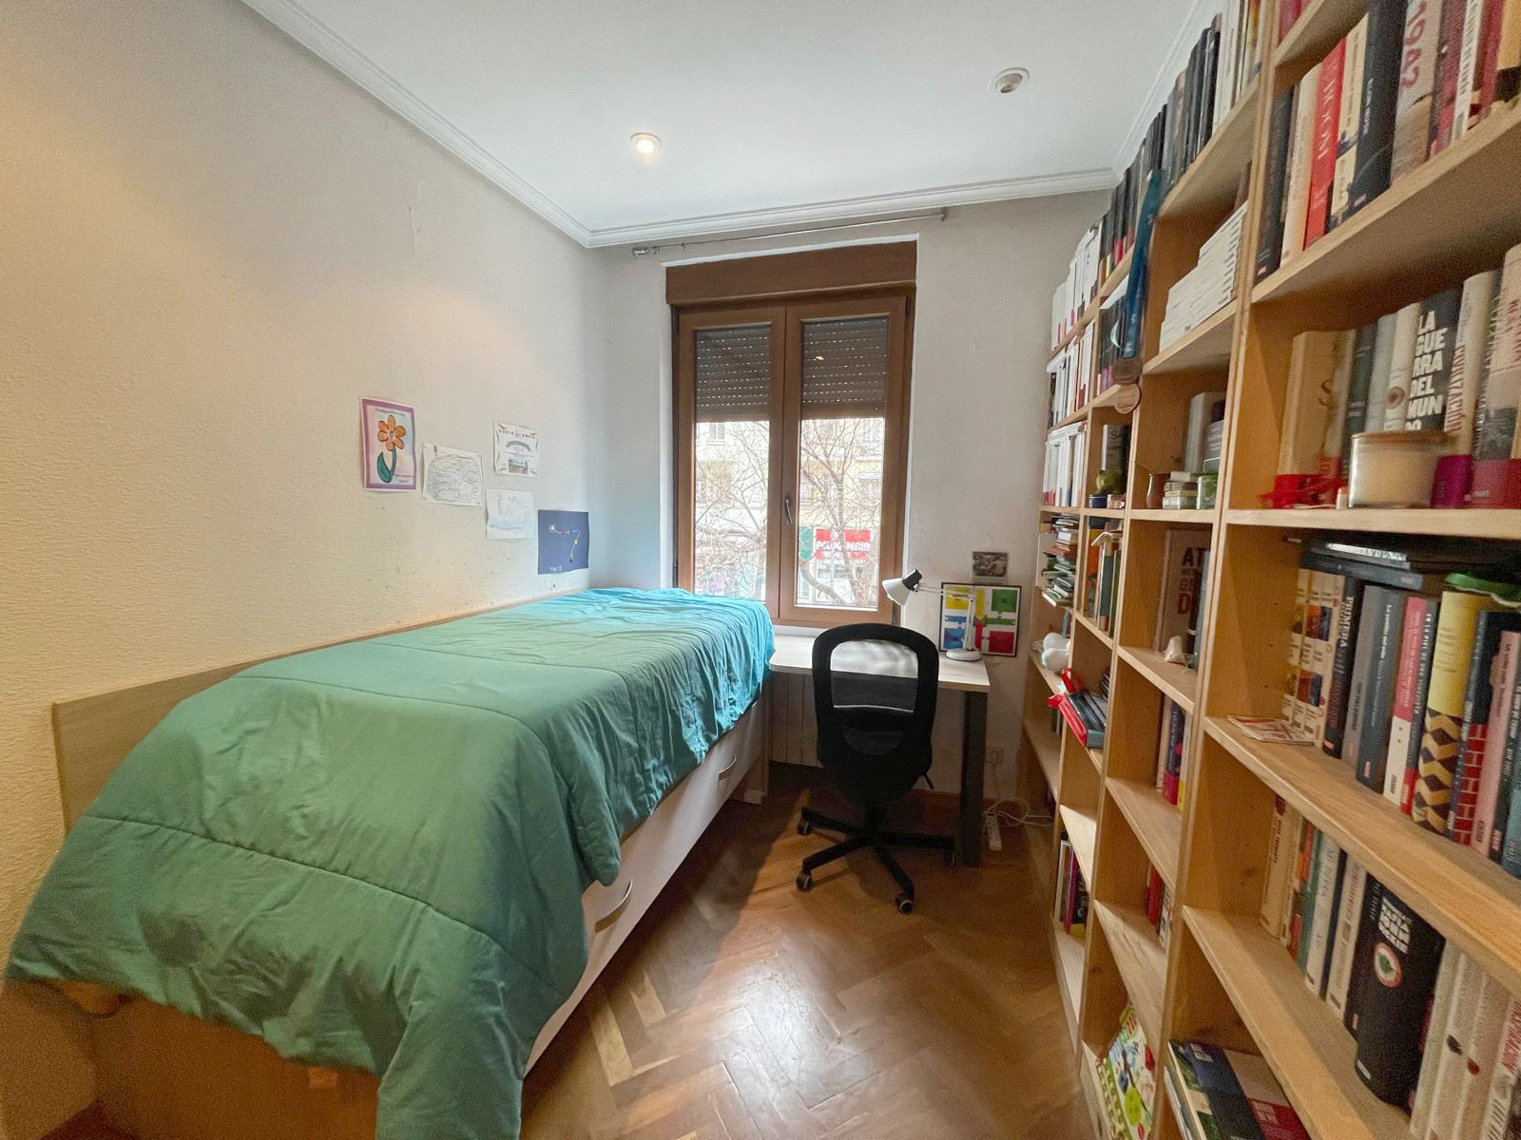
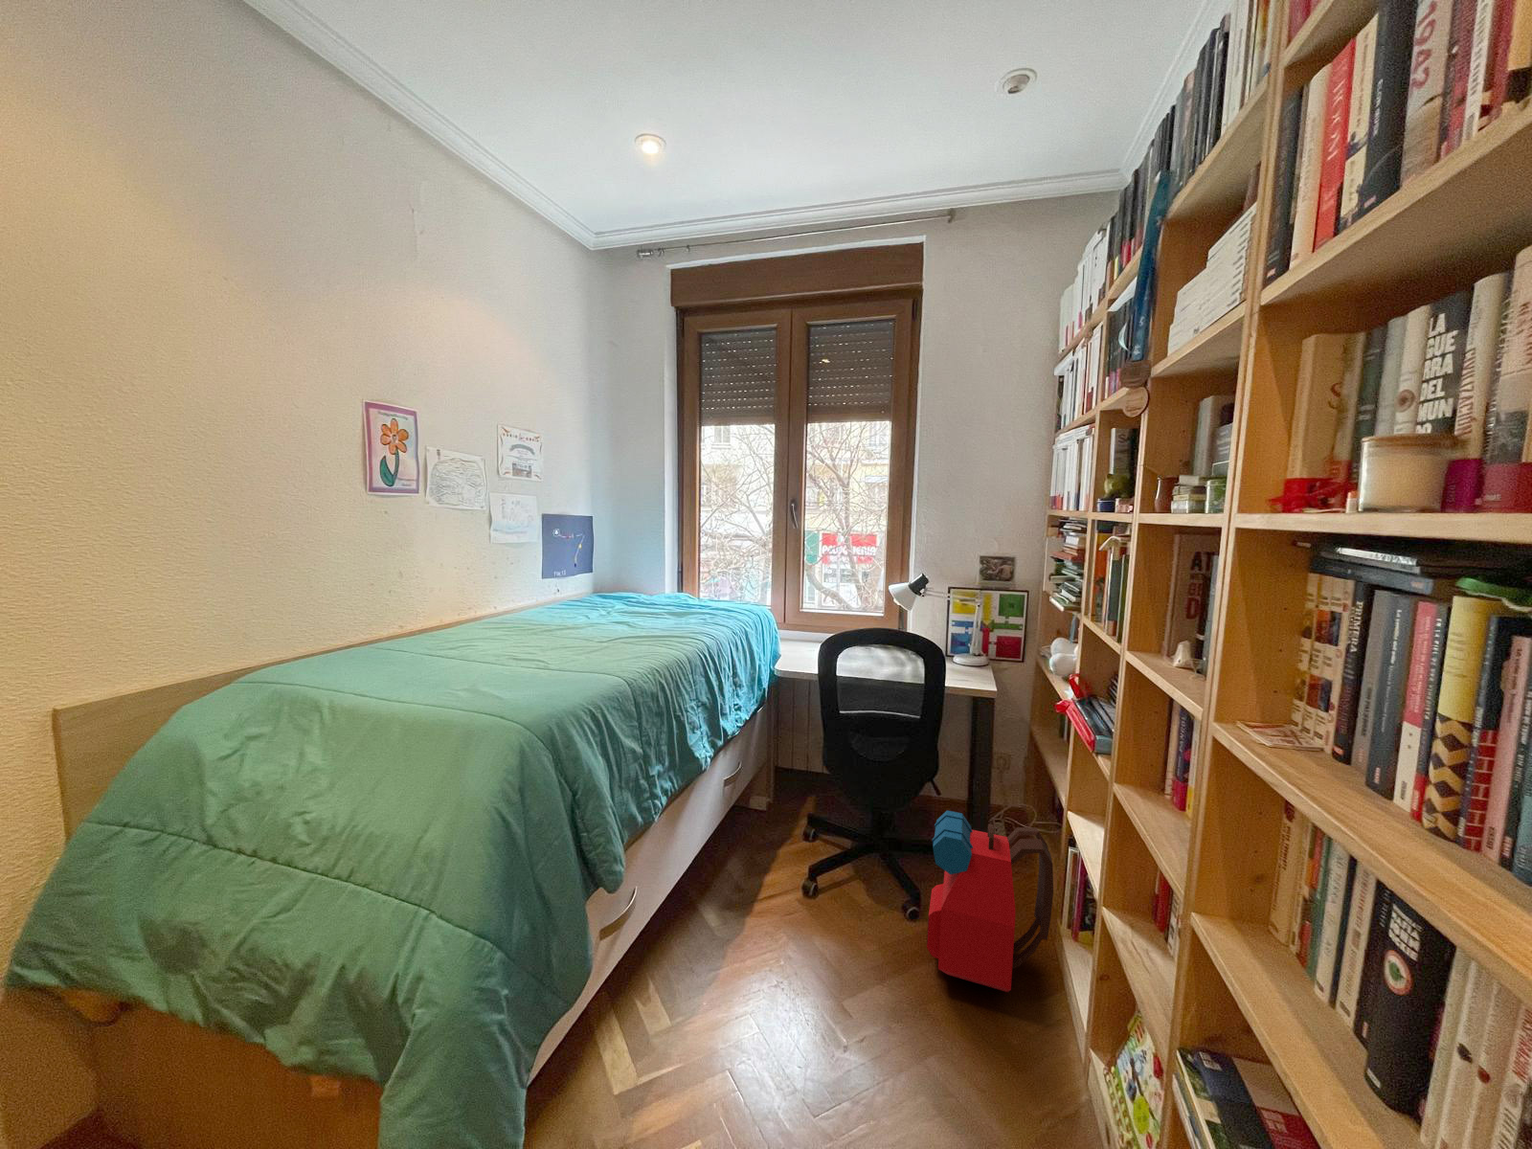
+ backpack [926,810,1054,993]
